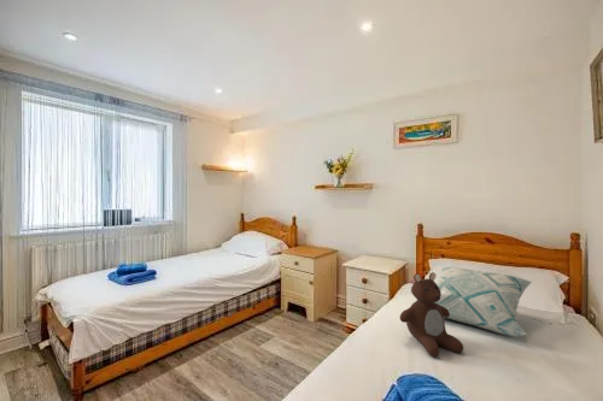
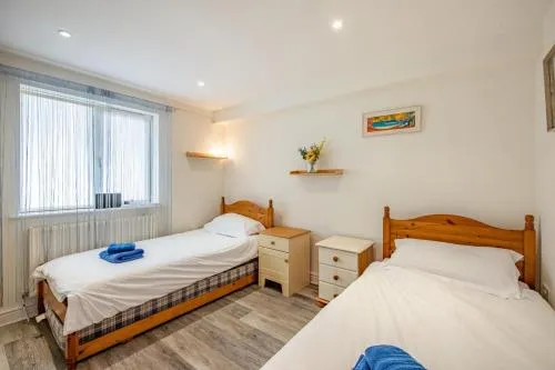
- teddy bear [399,271,464,358]
- decorative pillow [435,266,533,338]
